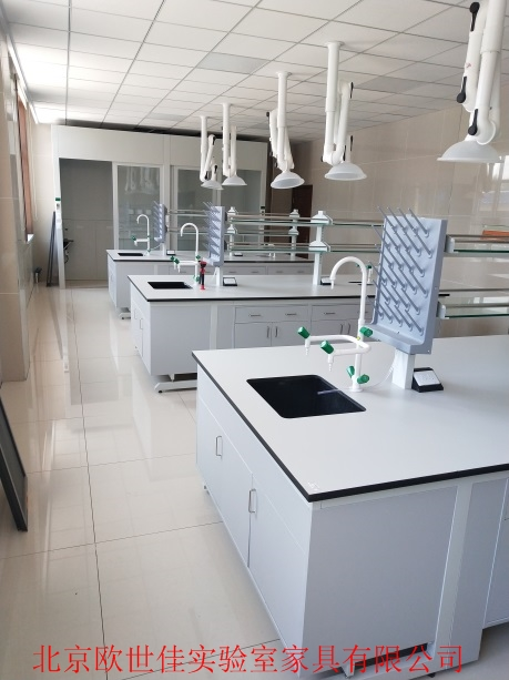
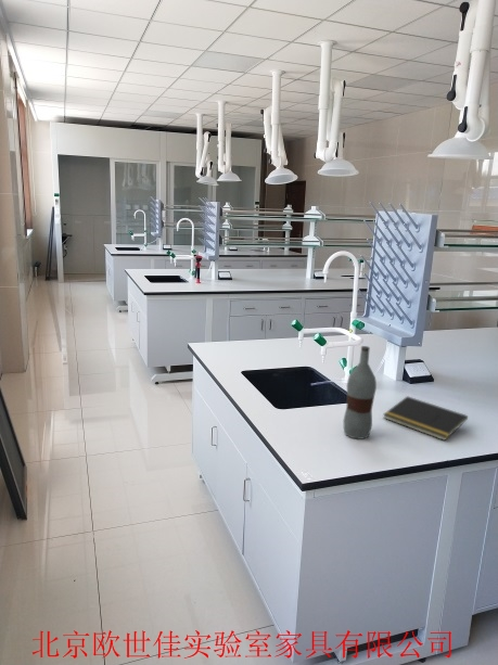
+ notepad [382,395,469,442]
+ bottle [342,345,378,440]
